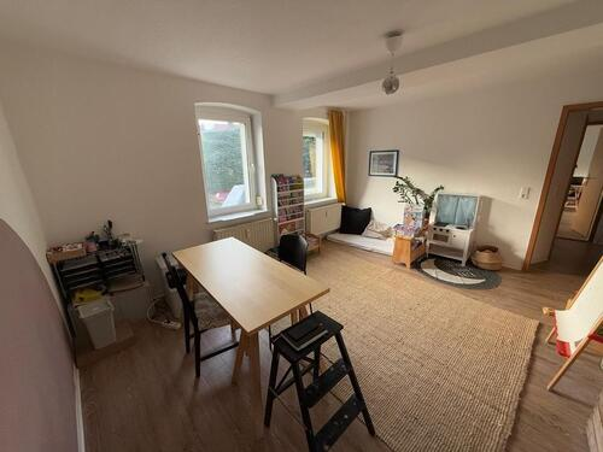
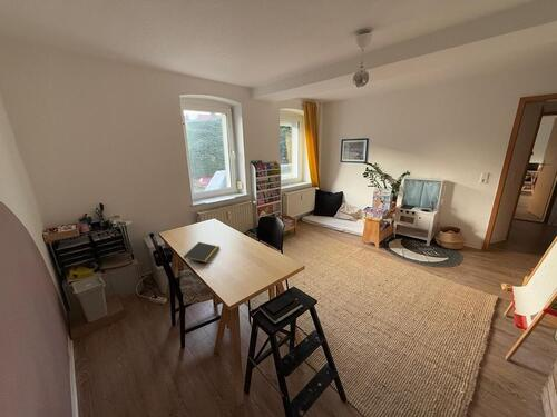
+ notepad [183,241,221,264]
